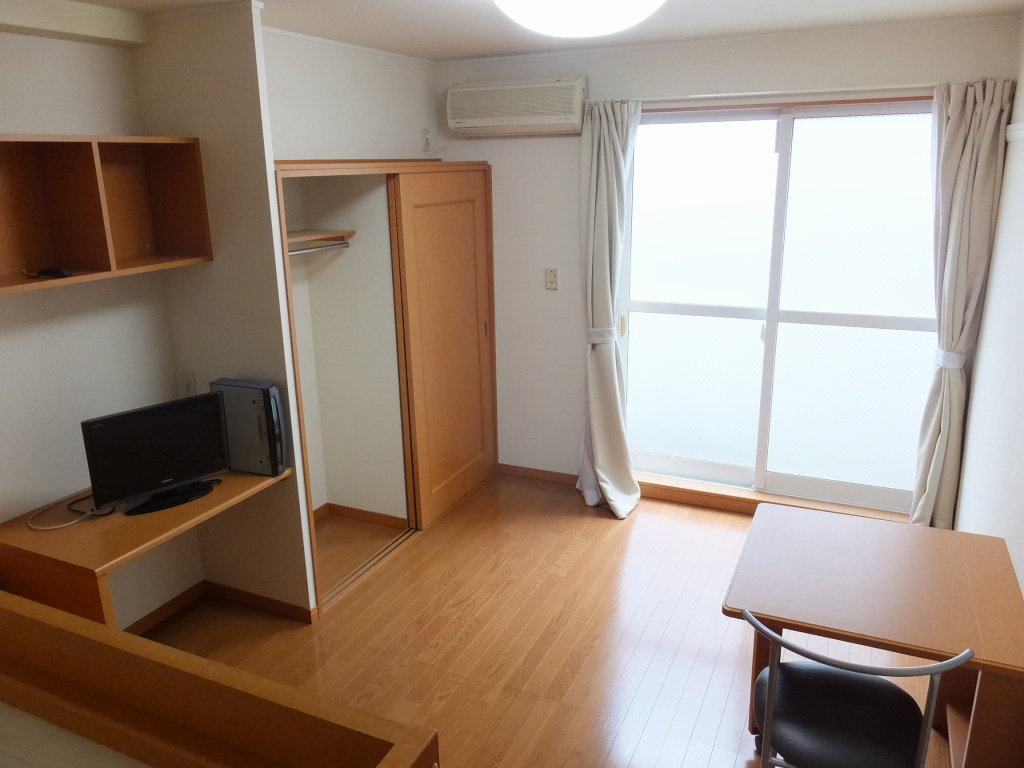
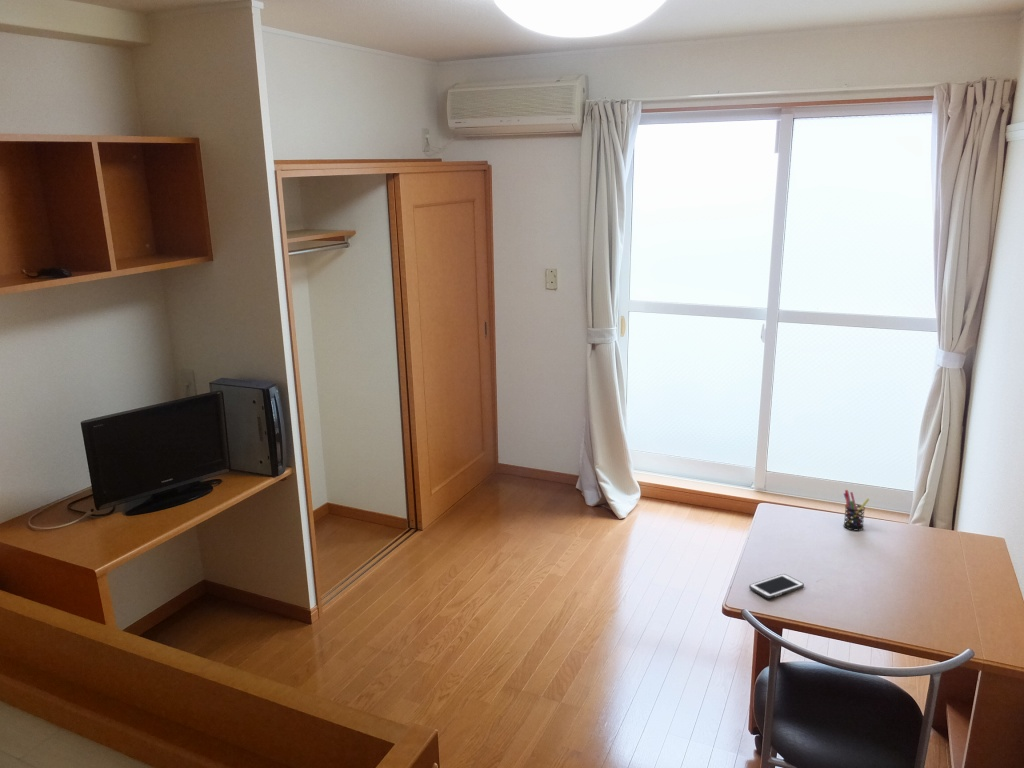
+ cell phone [748,573,805,600]
+ pen holder [843,489,871,531]
